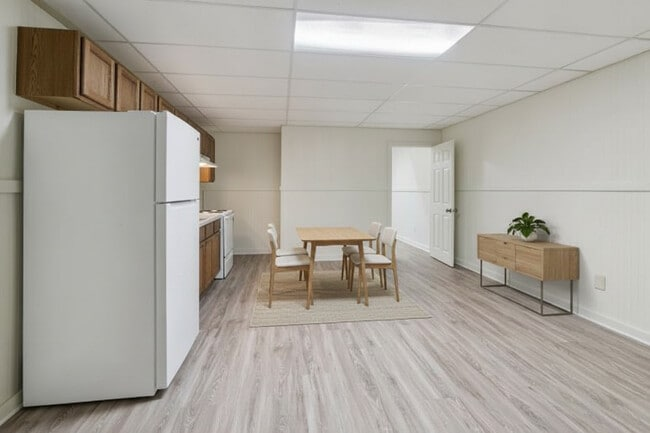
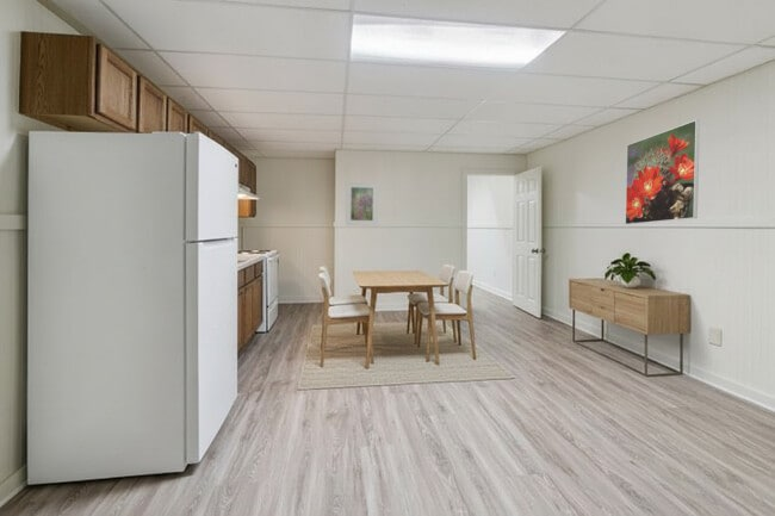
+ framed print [345,181,379,228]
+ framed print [625,119,701,225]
